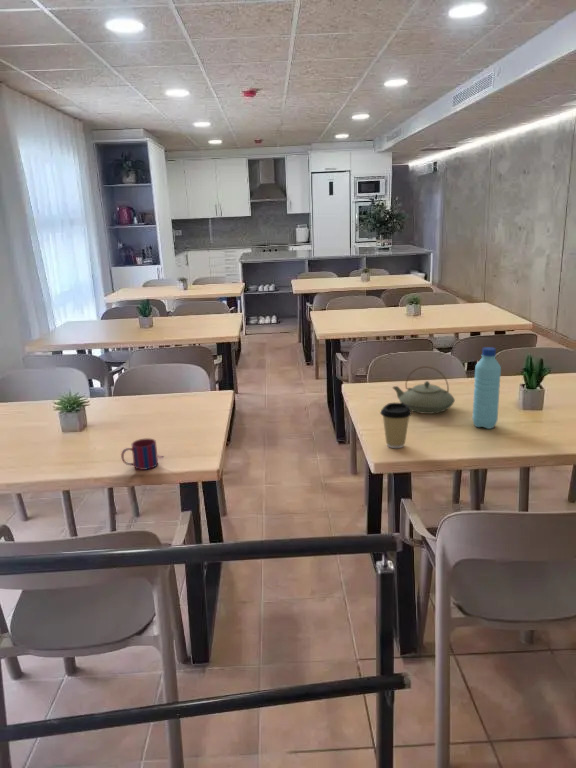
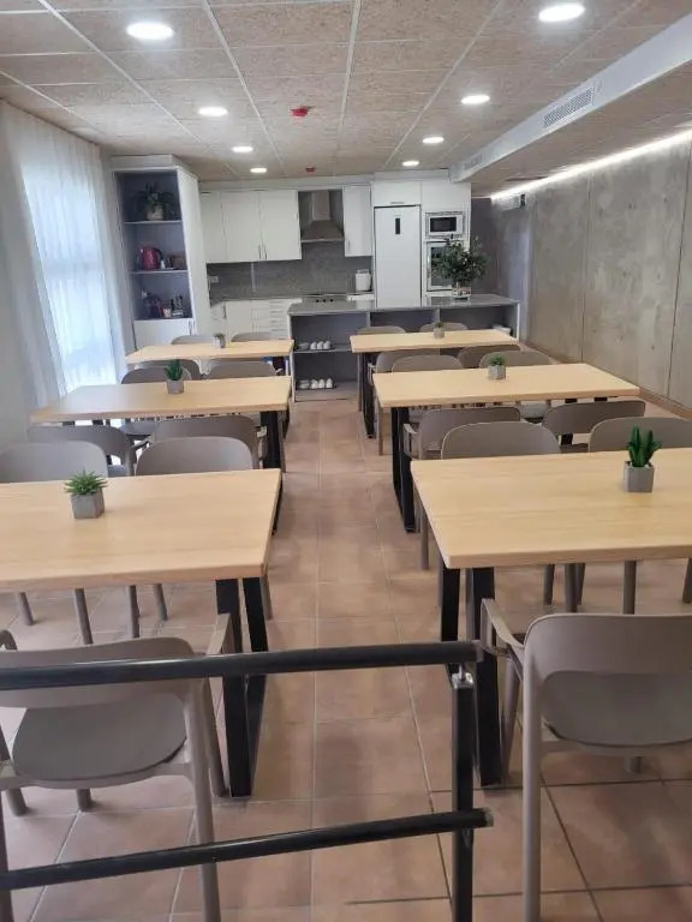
- mug [120,437,159,471]
- coffee cup [379,402,413,449]
- water bottle [472,346,502,430]
- teapot [391,365,456,415]
